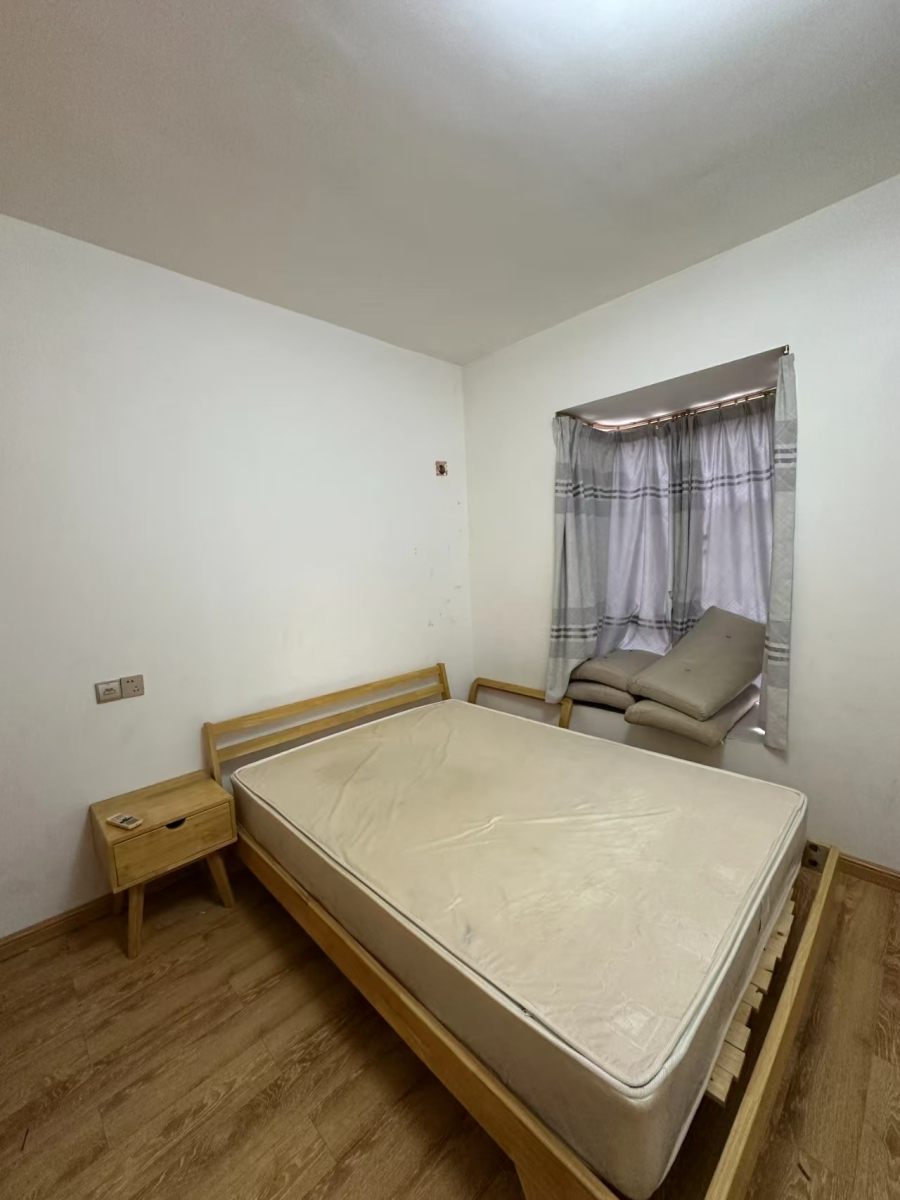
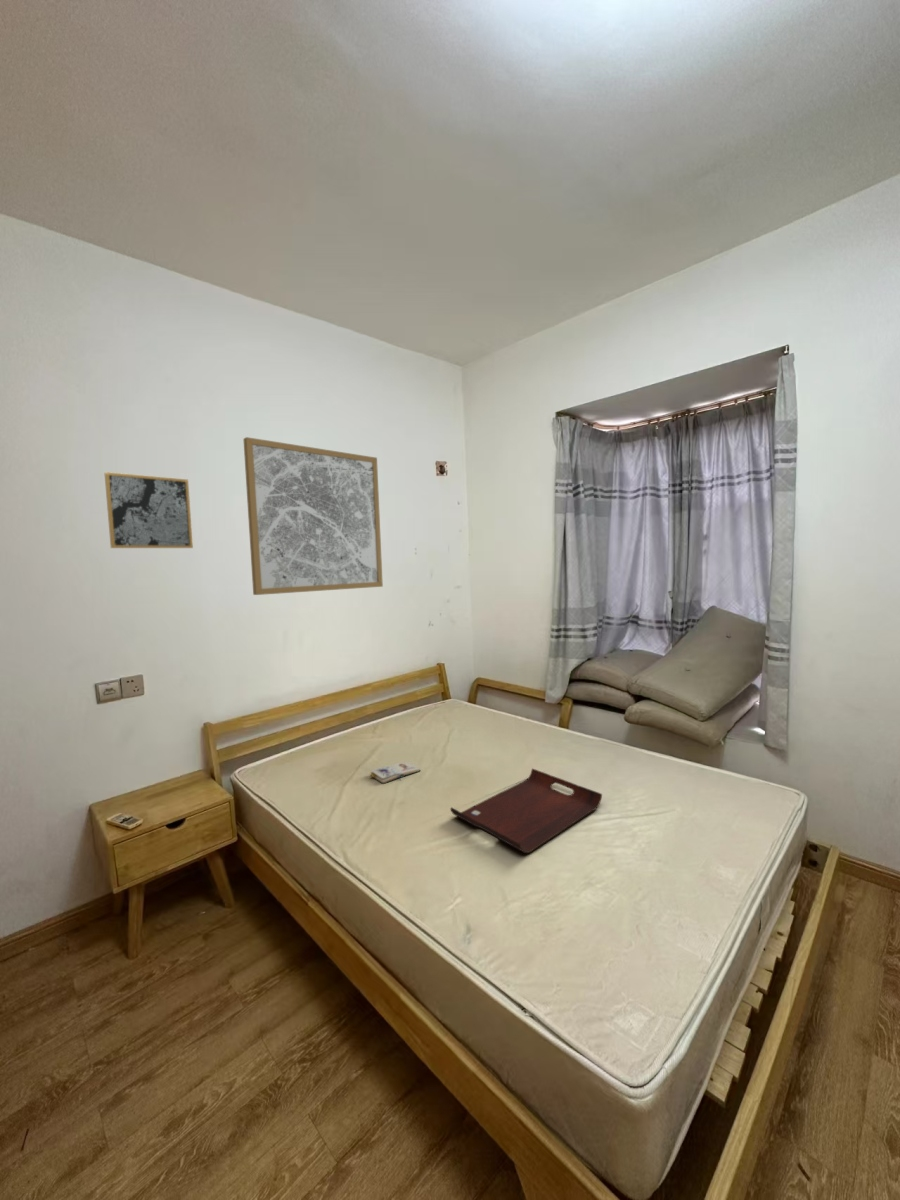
+ paperback book [369,761,421,784]
+ wall art [103,471,194,549]
+ serving tray [449,767,603,854]
+ wall art [242,436,384,596]
